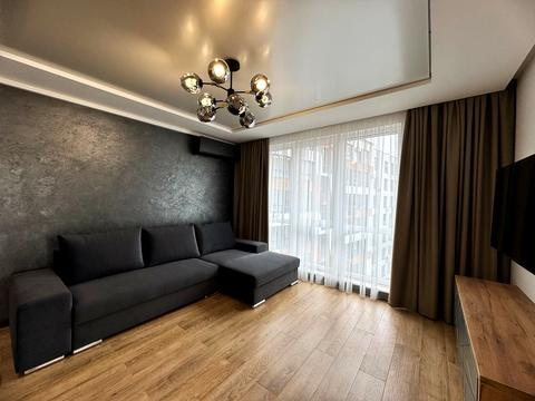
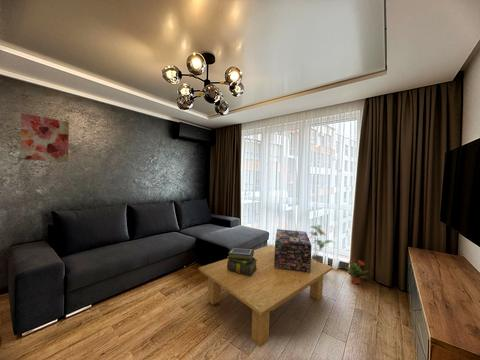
+ potted plant [344,258,370,285]
+ house plant [308,224,335,263]
+ coffee table [198,244,334,348]
+ stack of books [226,247,257,276]
+ wall art [19,112,70,163]
+ decorative box [274,228,312,273]
